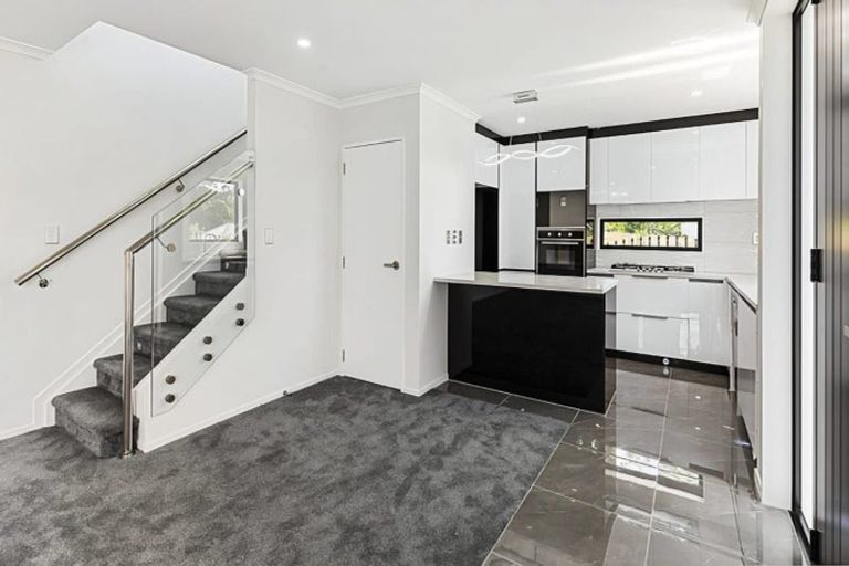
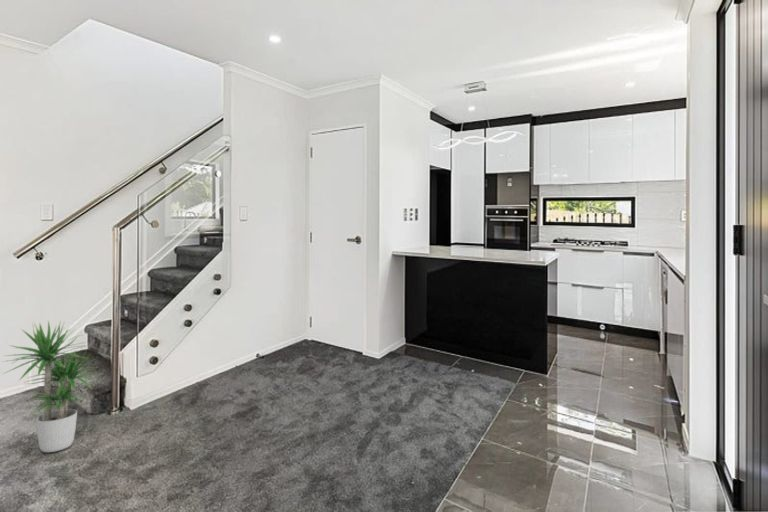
+ potted plant [2,318,106,453]
